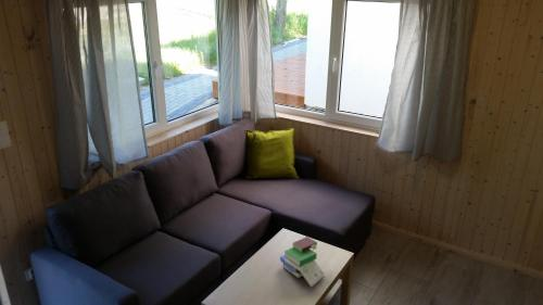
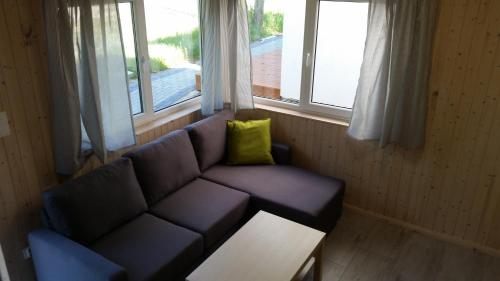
- book [279,236,326,289]
